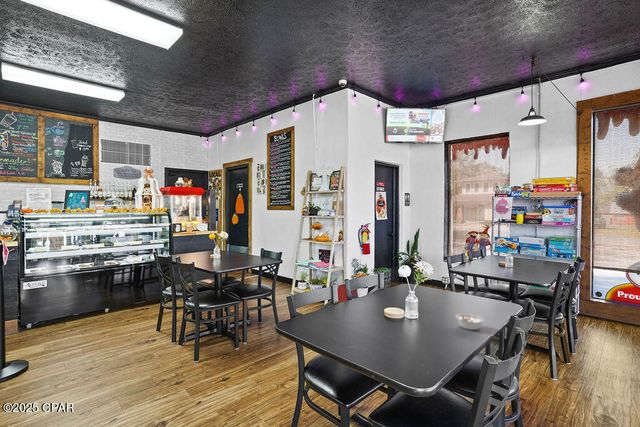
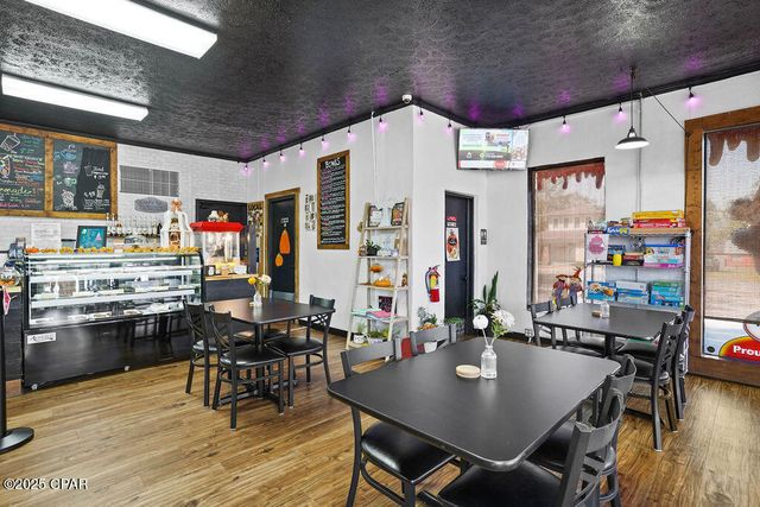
- legume [455,313,485,331]
